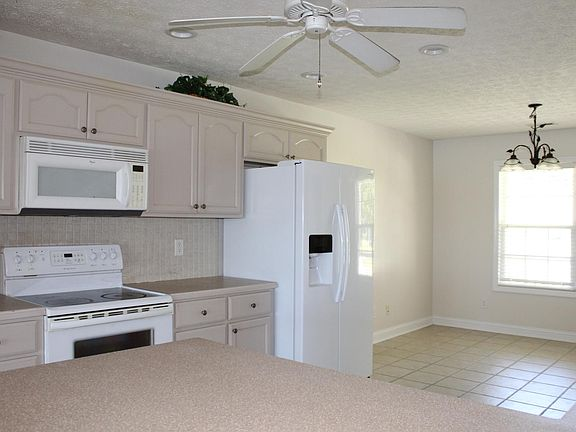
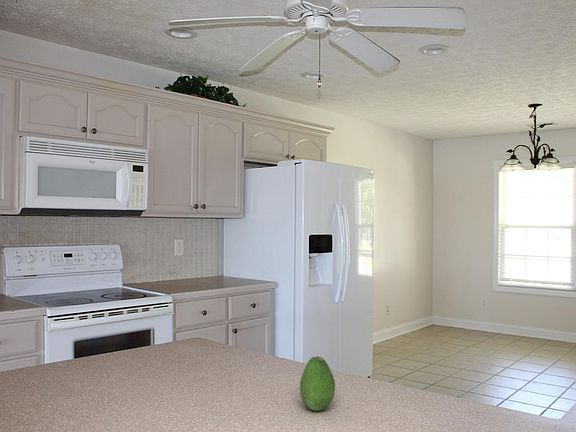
+ fruit [299,356,336,412]
